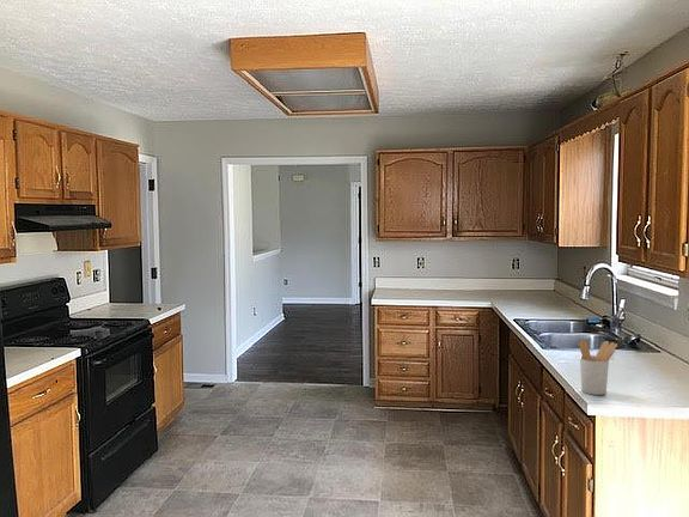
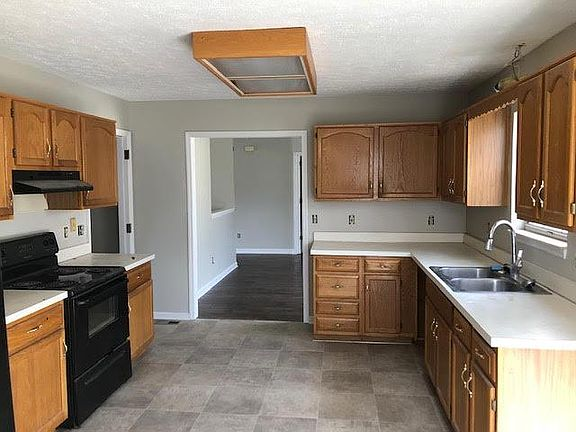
- utensil holder [578,339,618,396]
